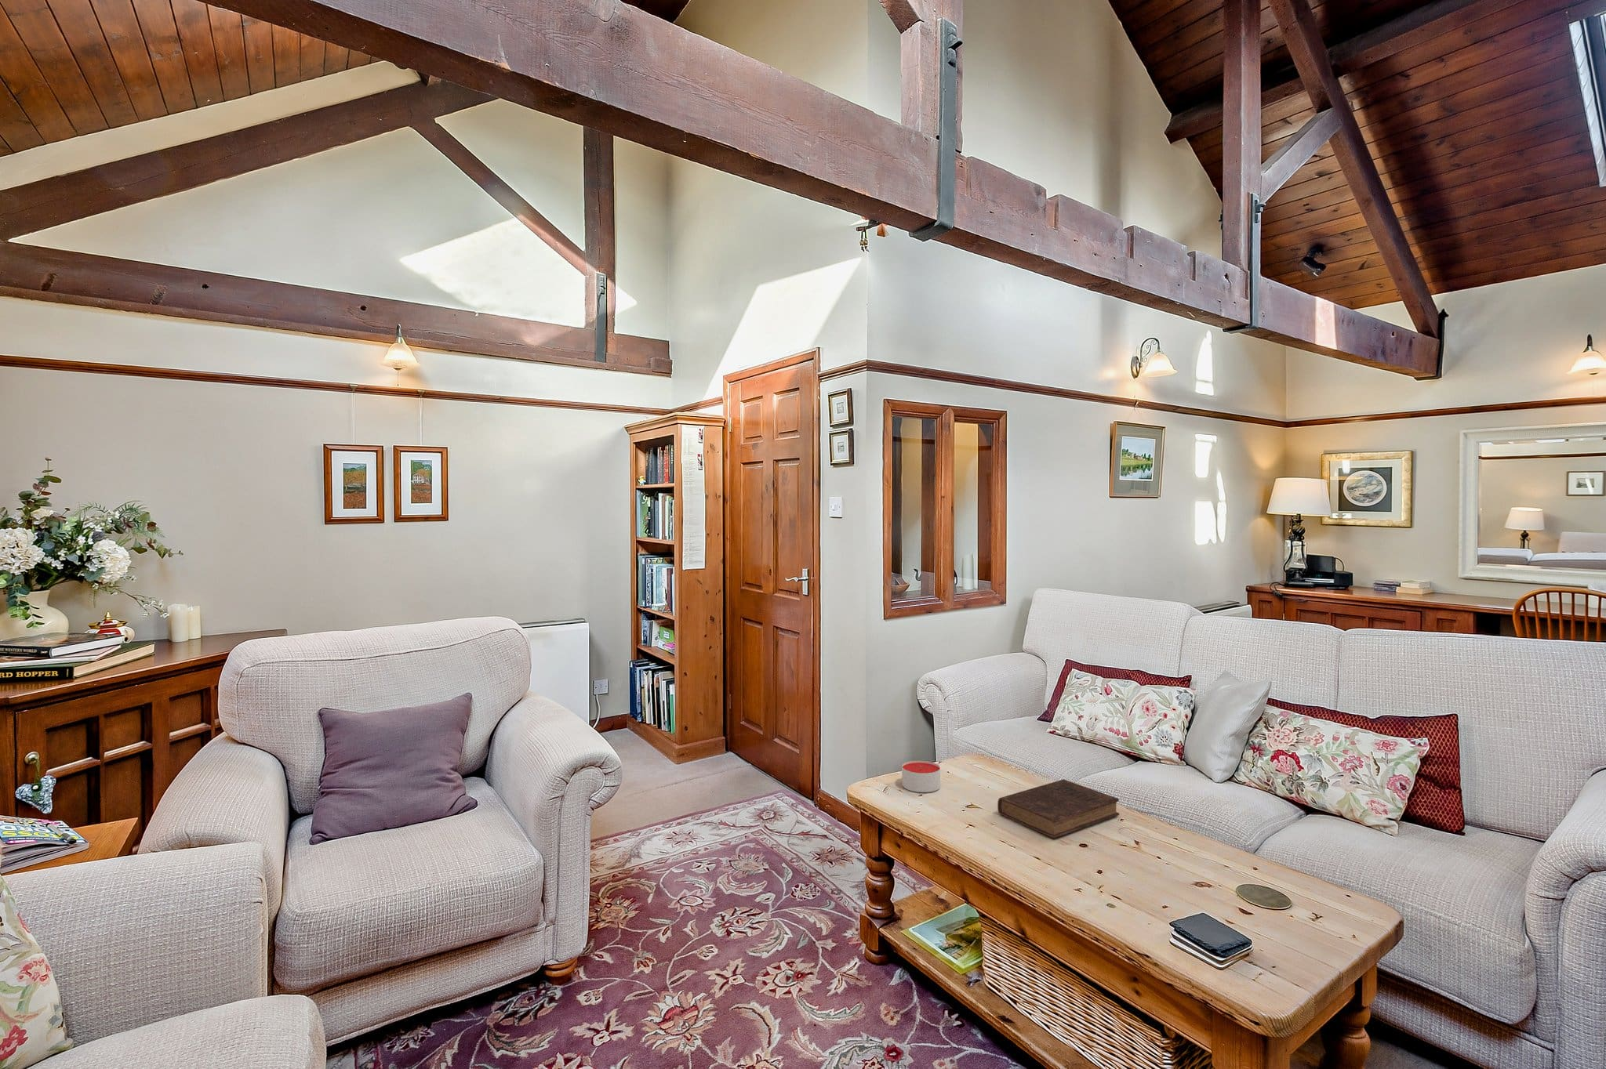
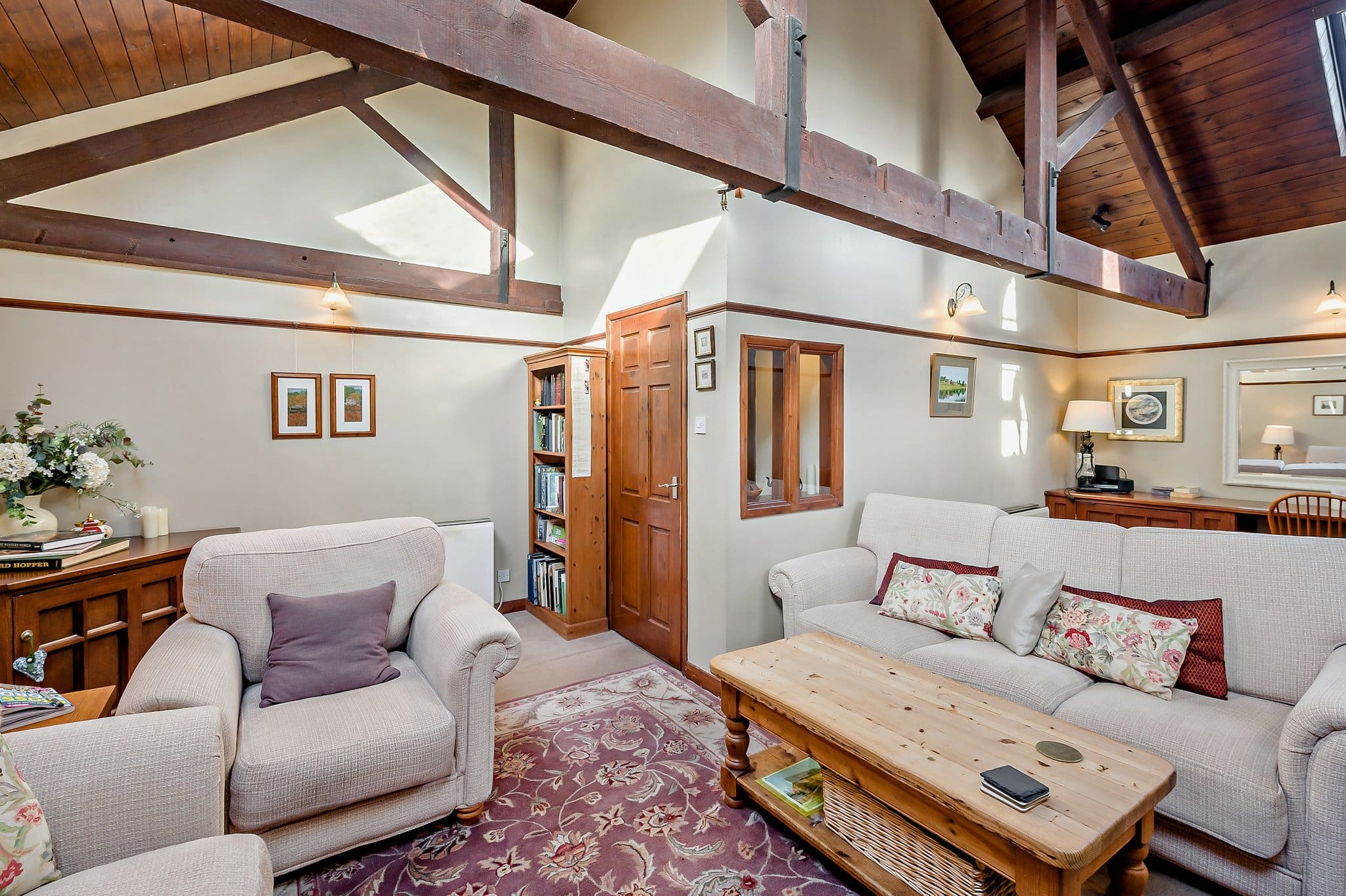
- book [996,778,1120,839]
- candle [901,760,941,793]
